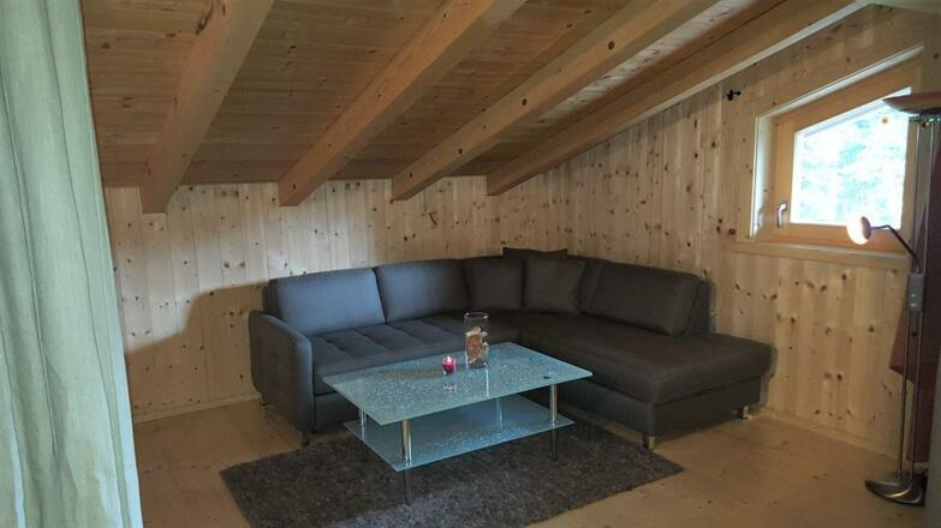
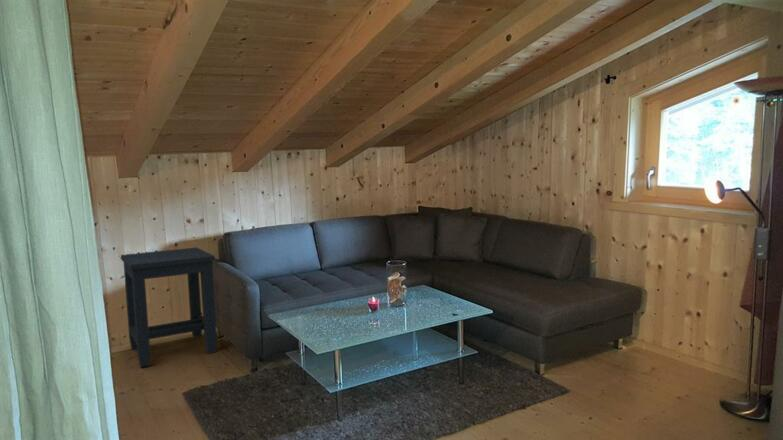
+ side table [120,246,218,368]
